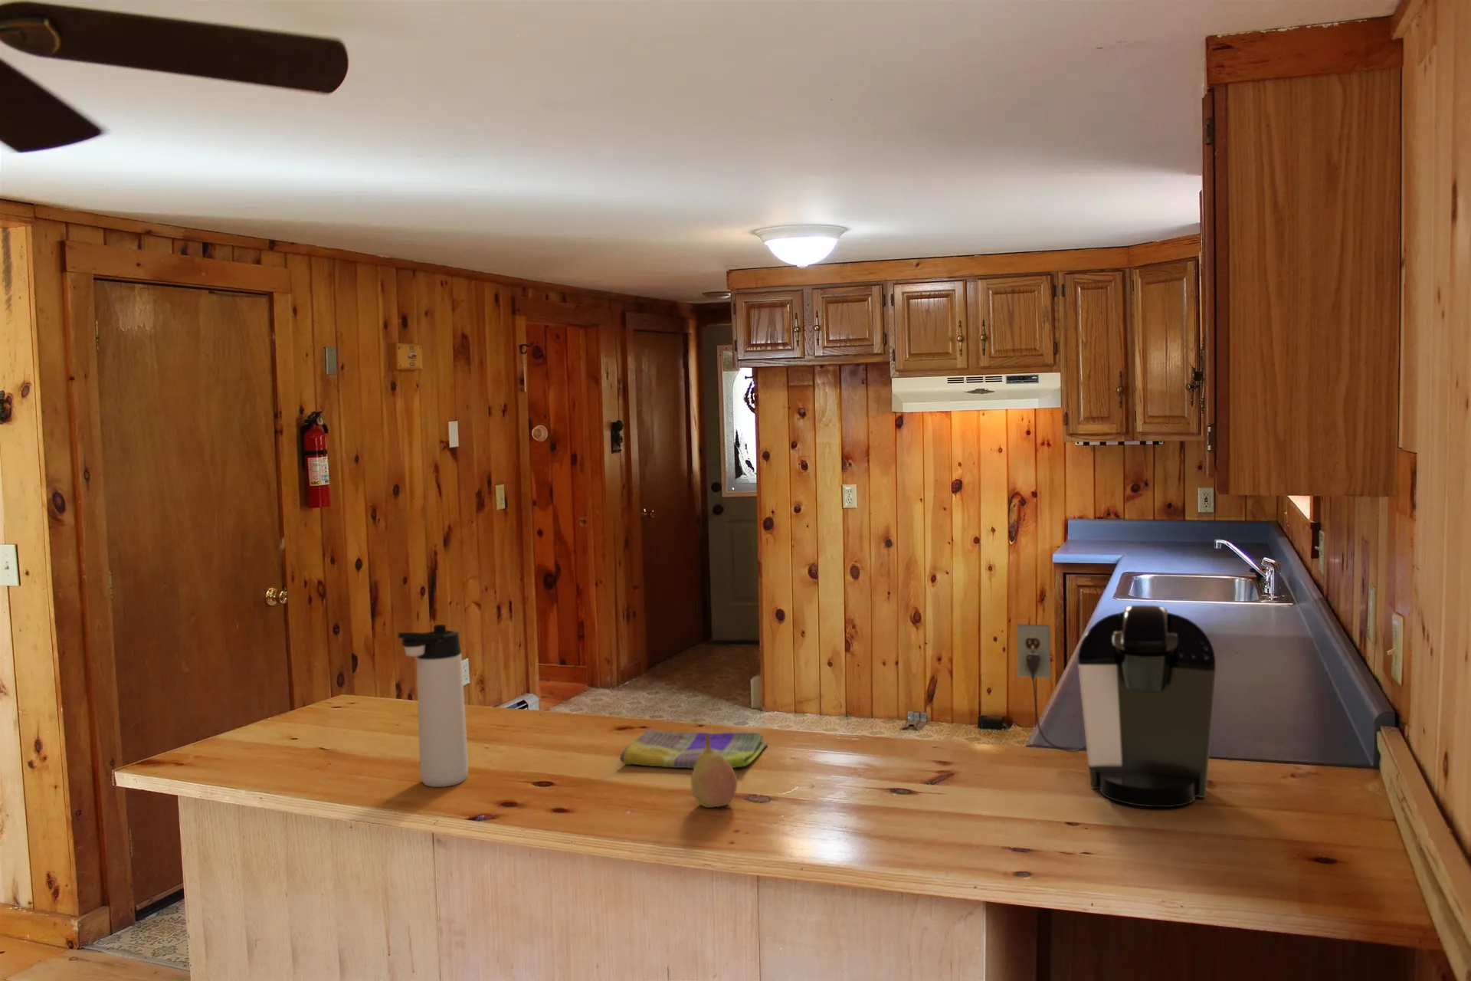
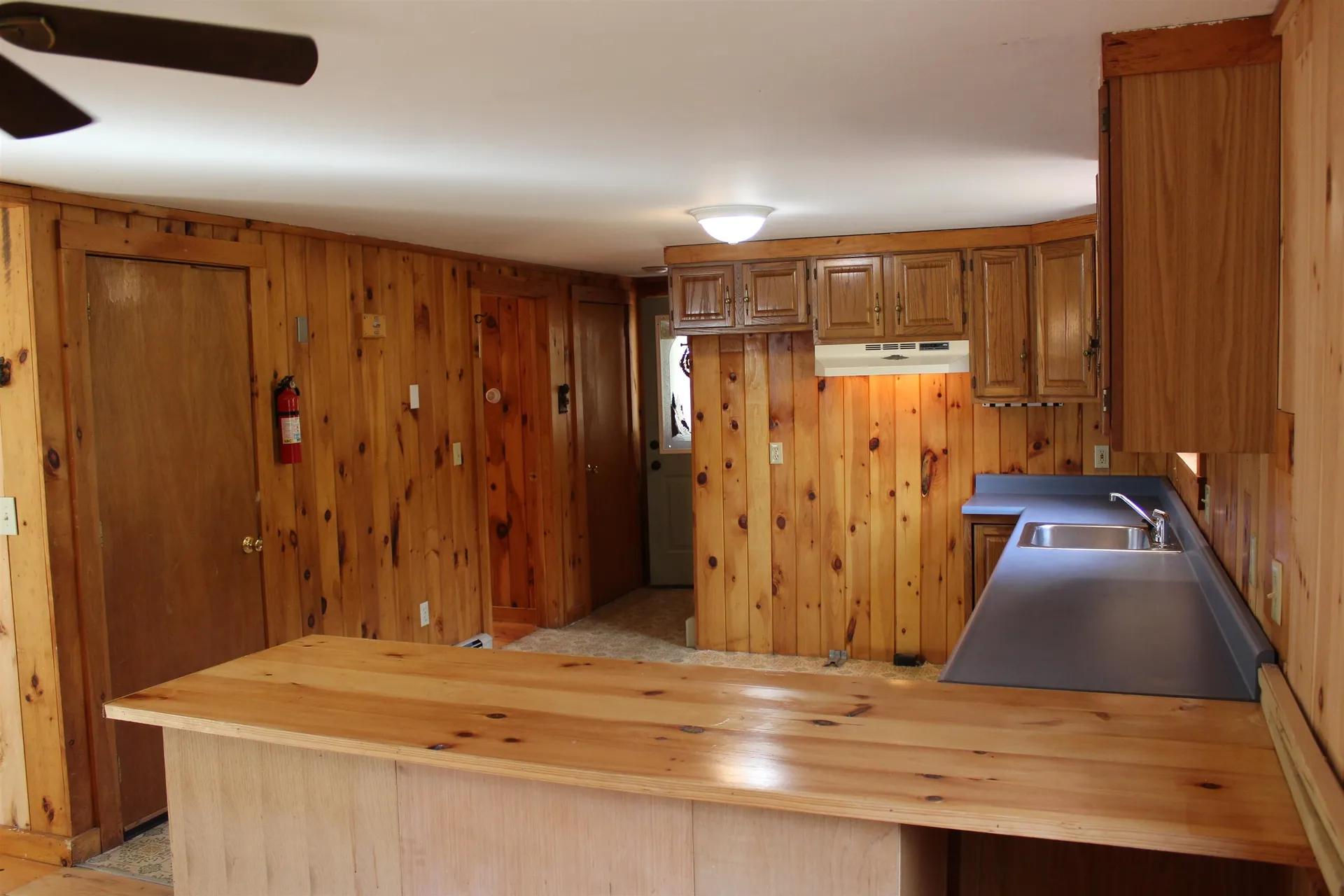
- dish towel [619,728,768,770]
- coffee maker [1016,604,1217,808]
- fruit [691,731,738,808]
- thermos bottle [397,624,468,788]
